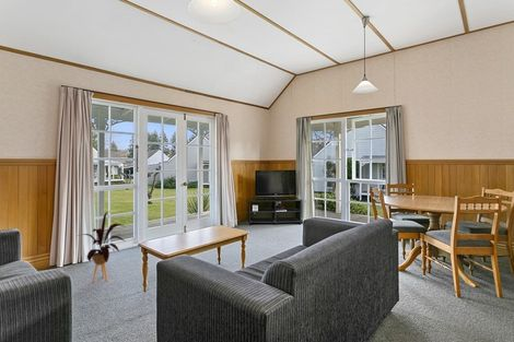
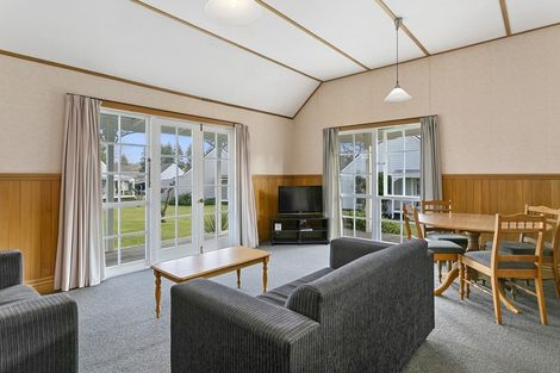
- house plant [77,211,126,283]
